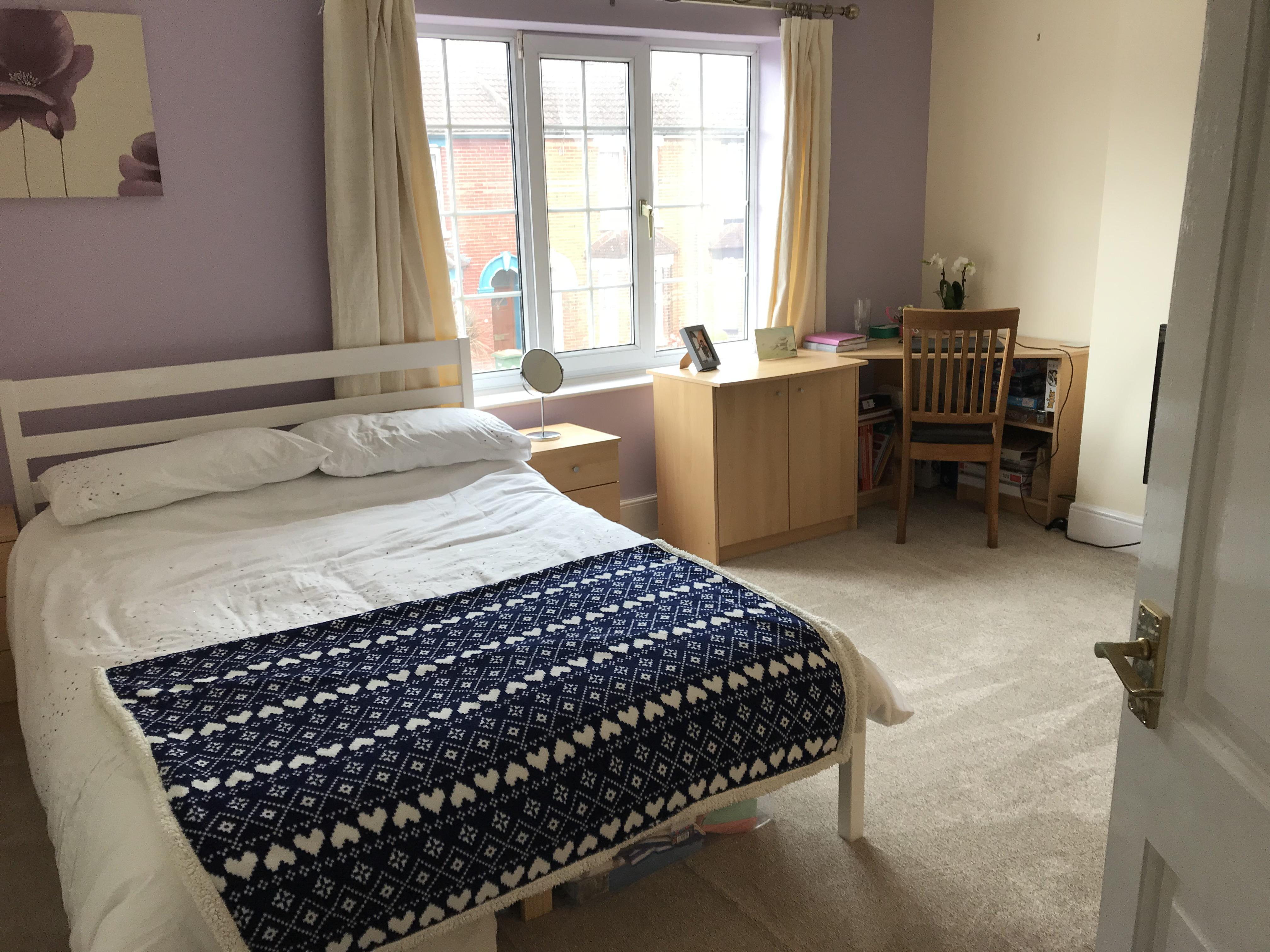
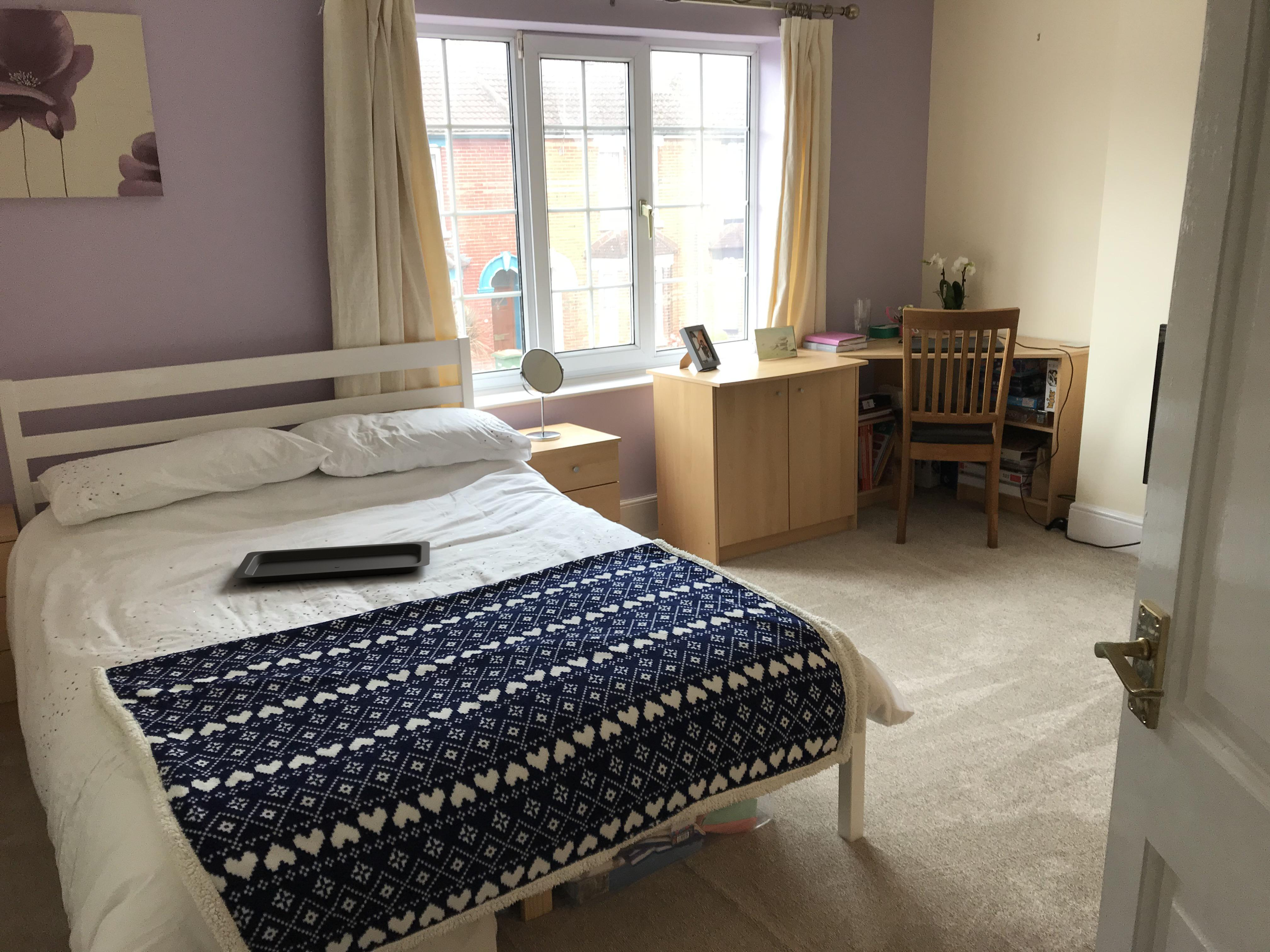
+ serving tray [233,541,430,583]
